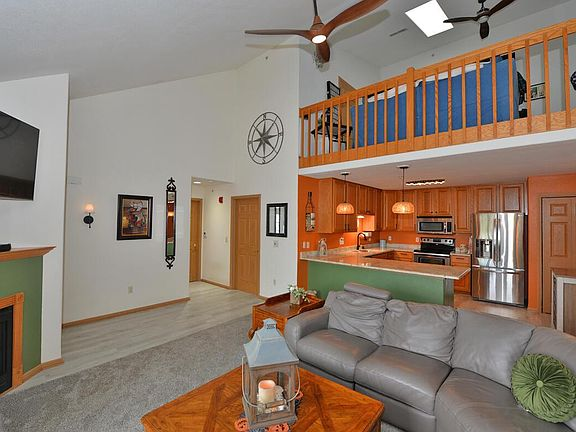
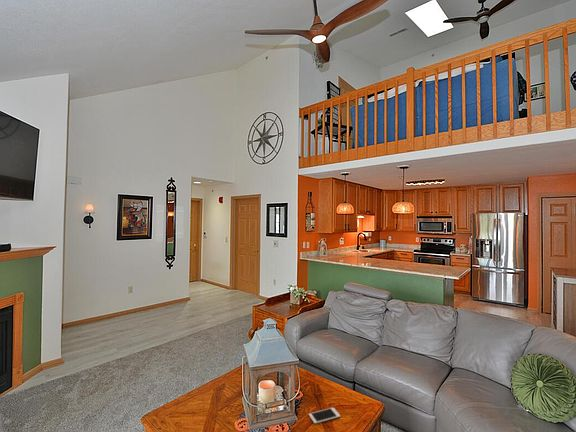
+ cell phone [308,407,341,425]
